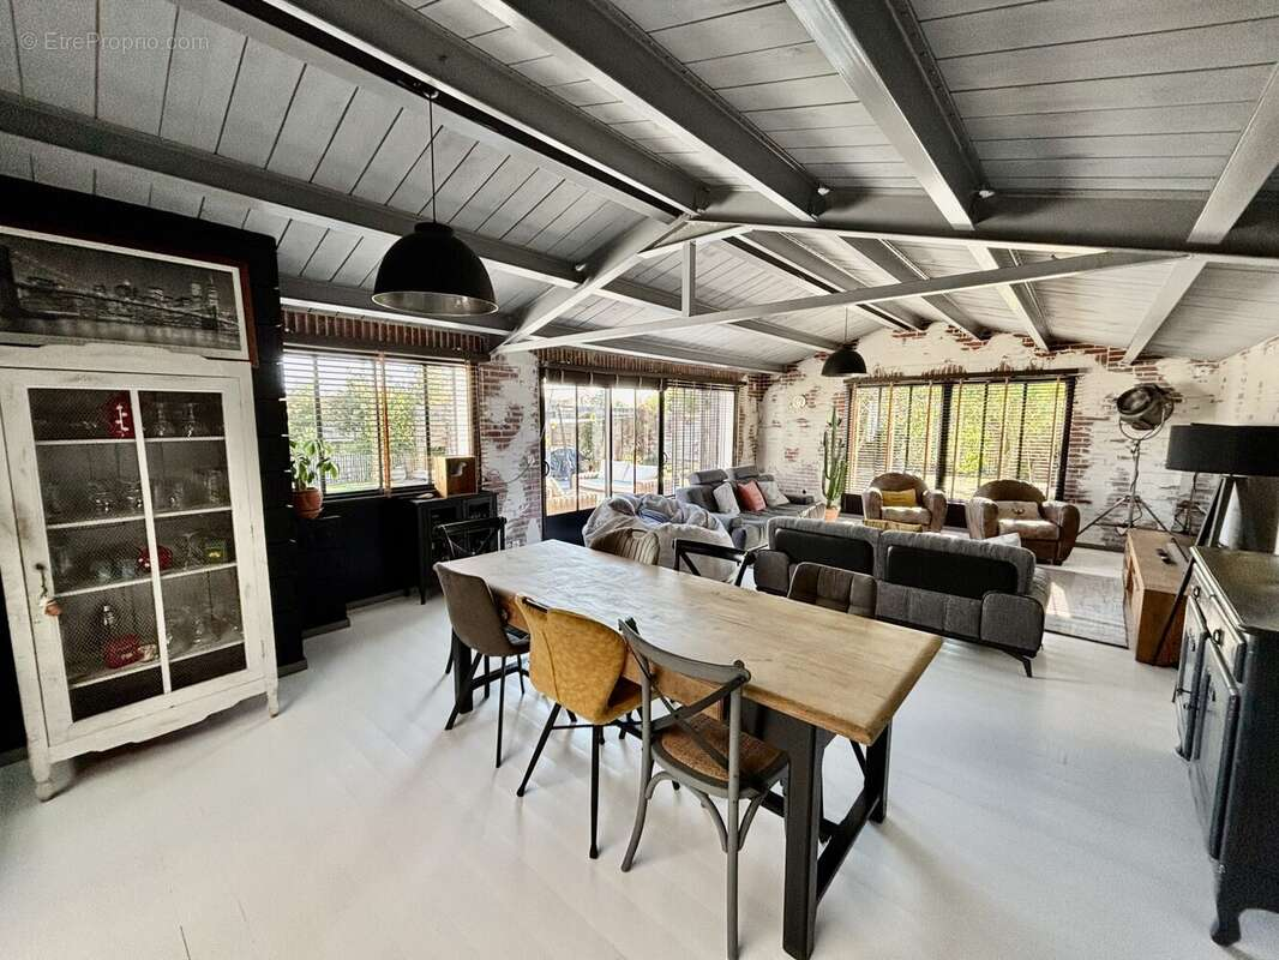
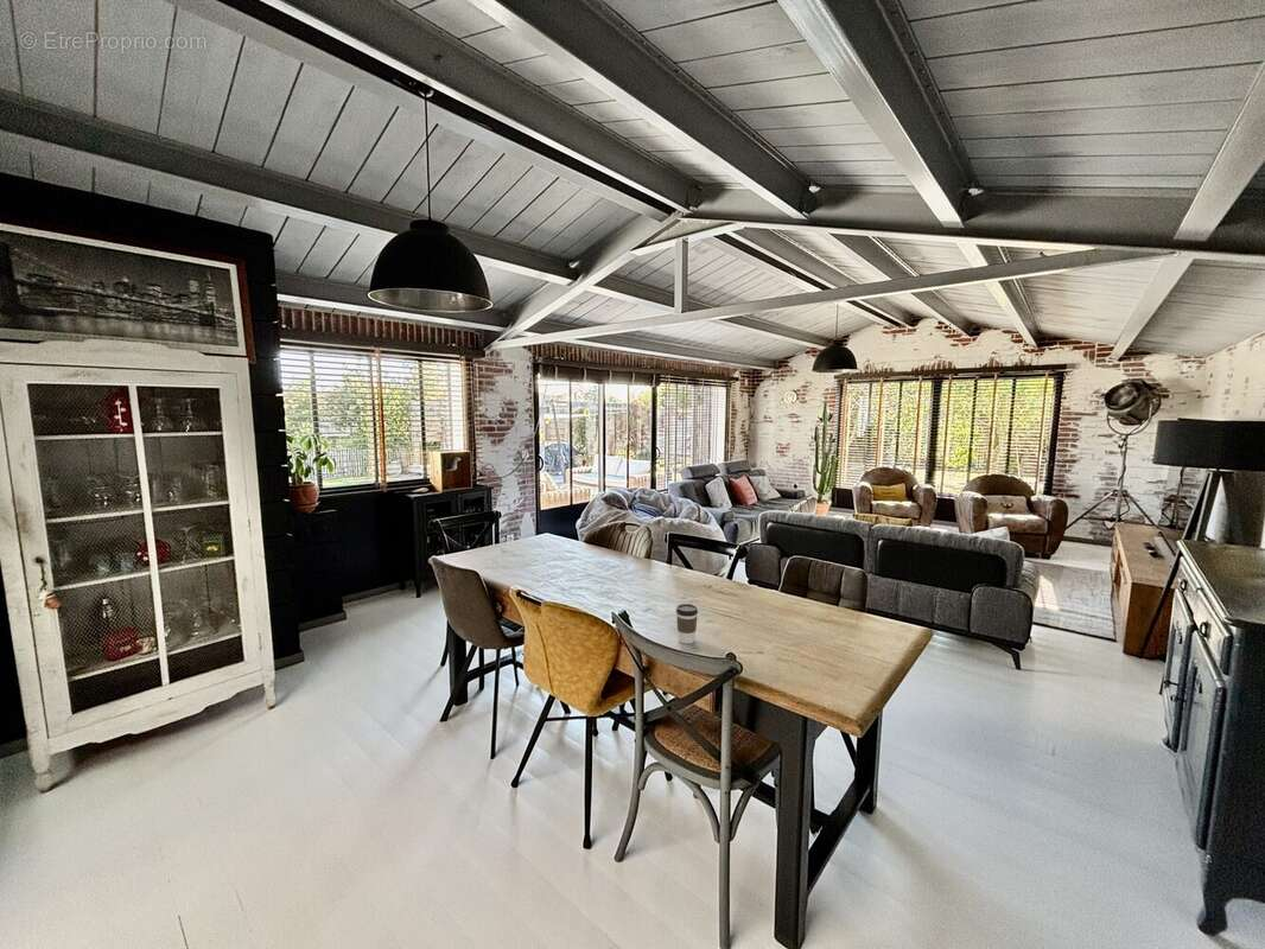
+ coffee cup [675,603,699,645]
